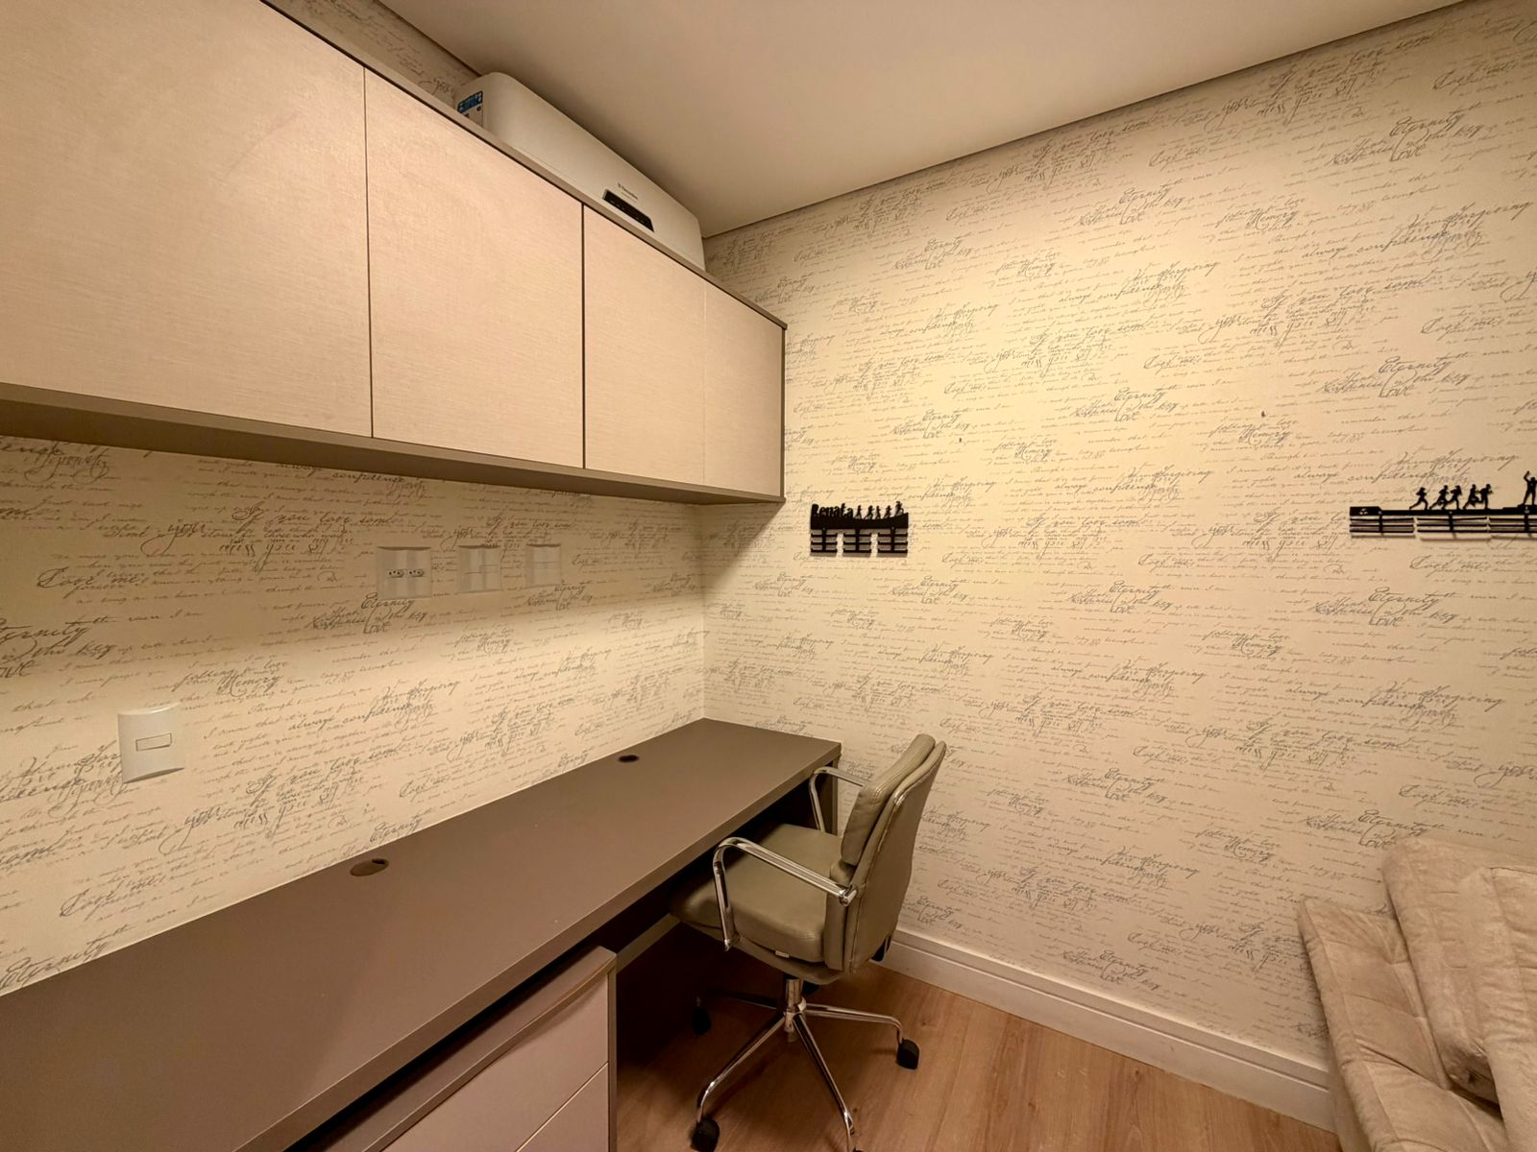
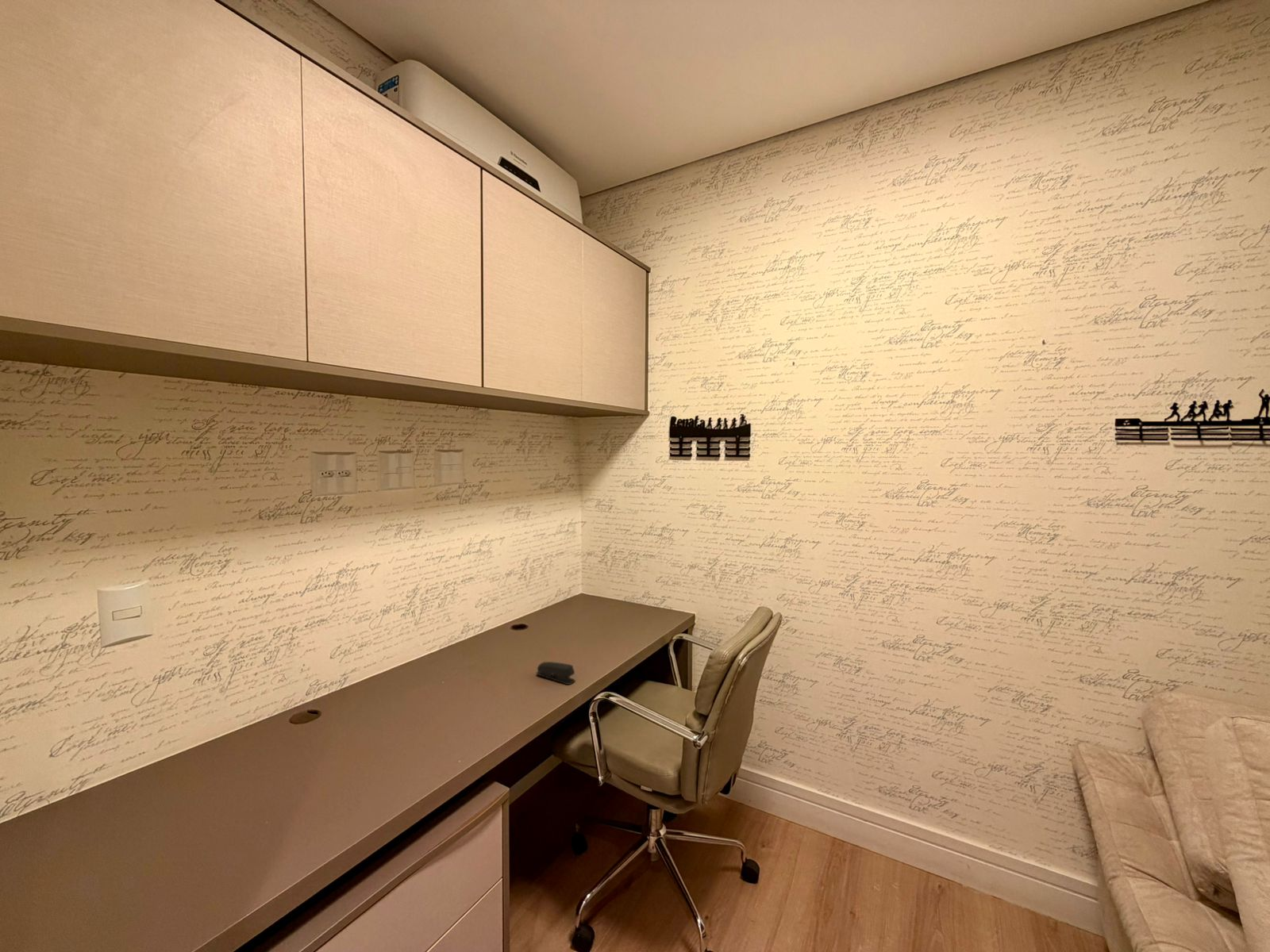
+ stapler [535,661,575,685]
